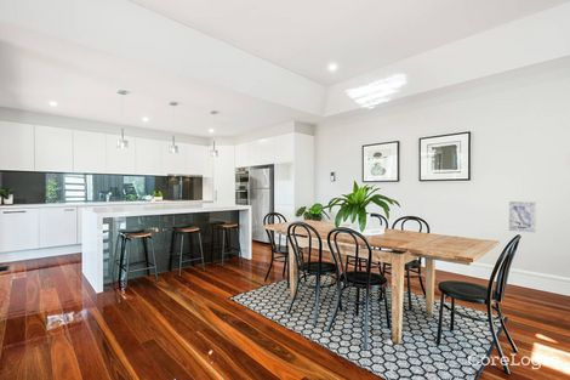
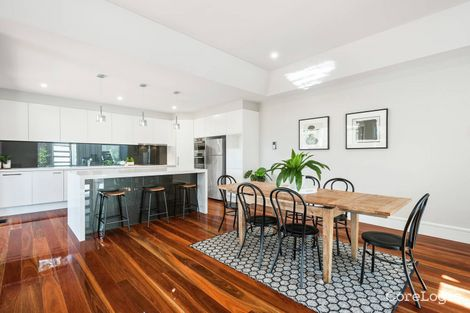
- wall art [508,200,537,234]
